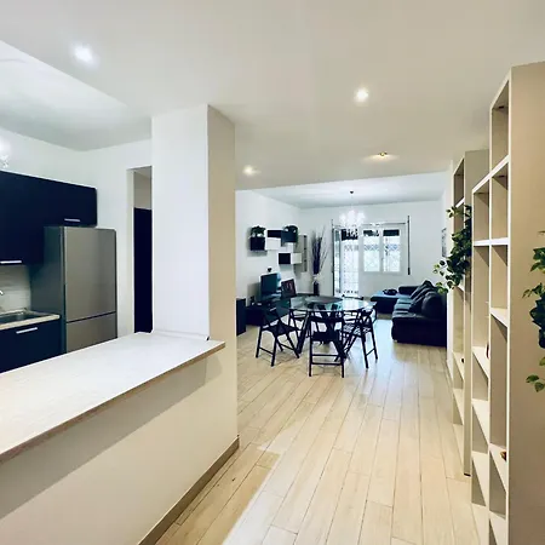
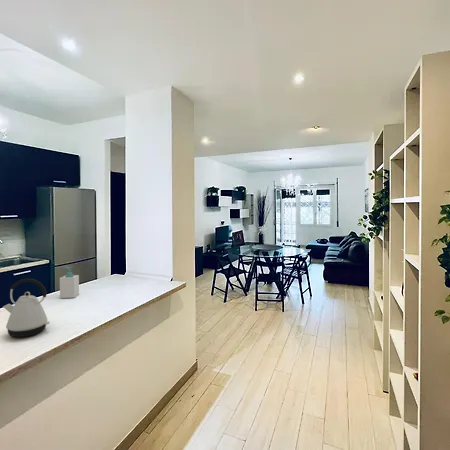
+ soap bottle [59,266,80,299]
+ kettle [2,278,51,338]
